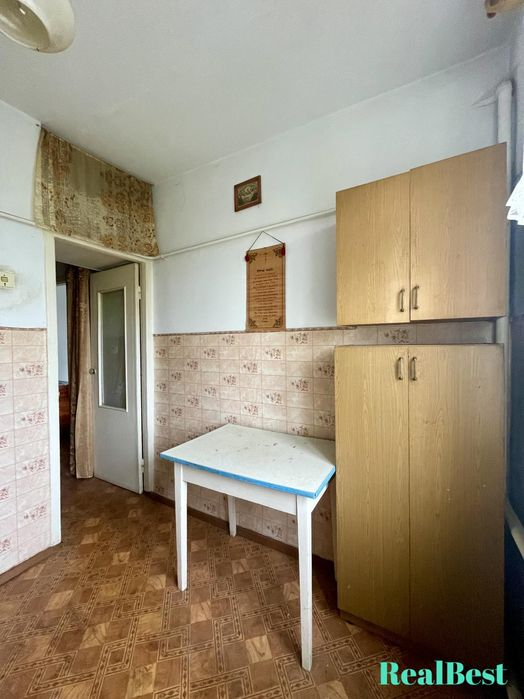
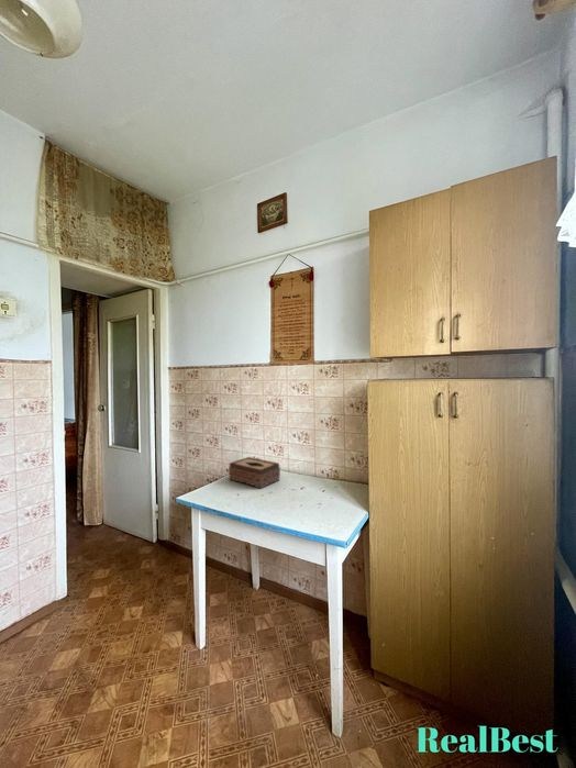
+ tissue box [228,456,281,490]
